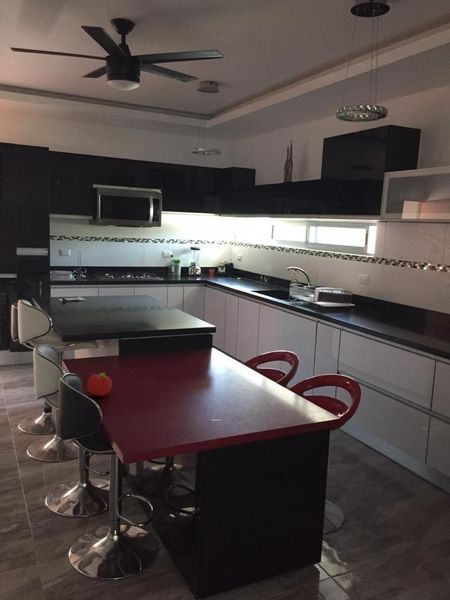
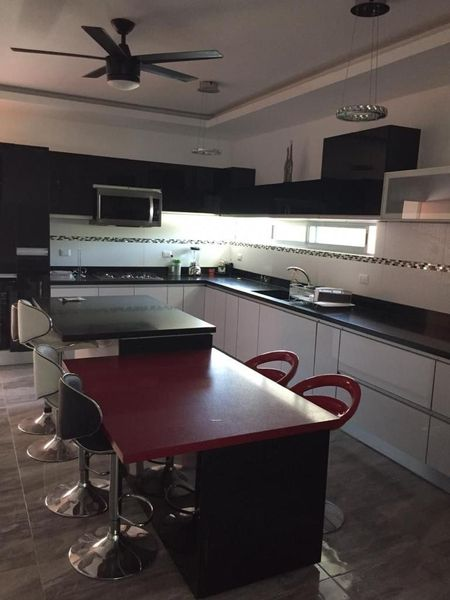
- fruit [86,372,113,397]
